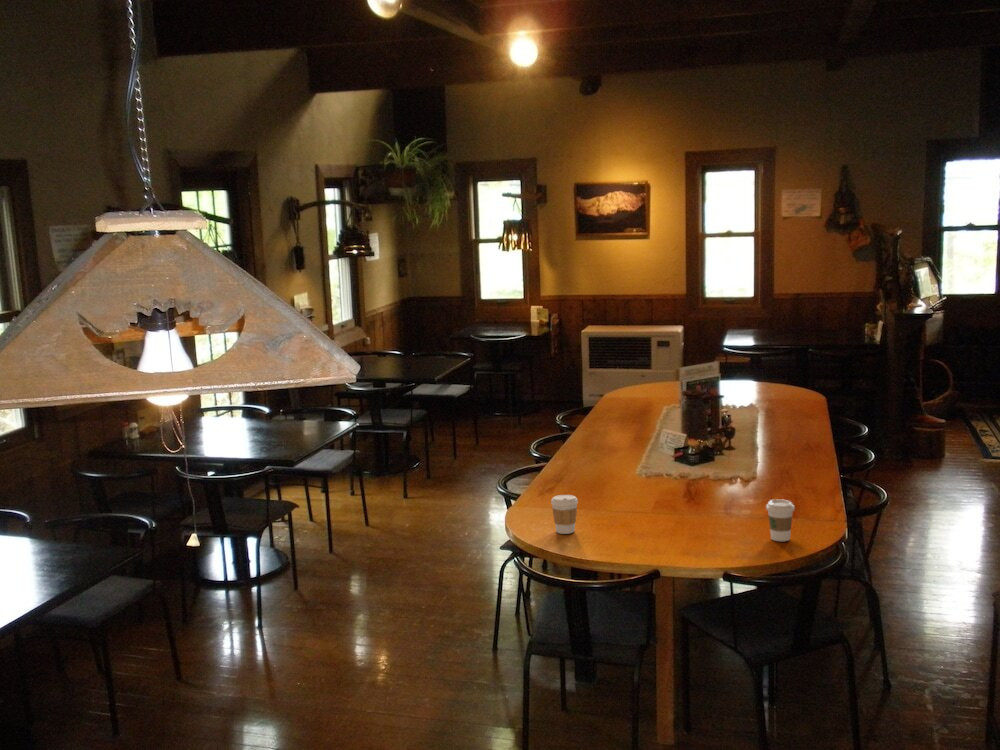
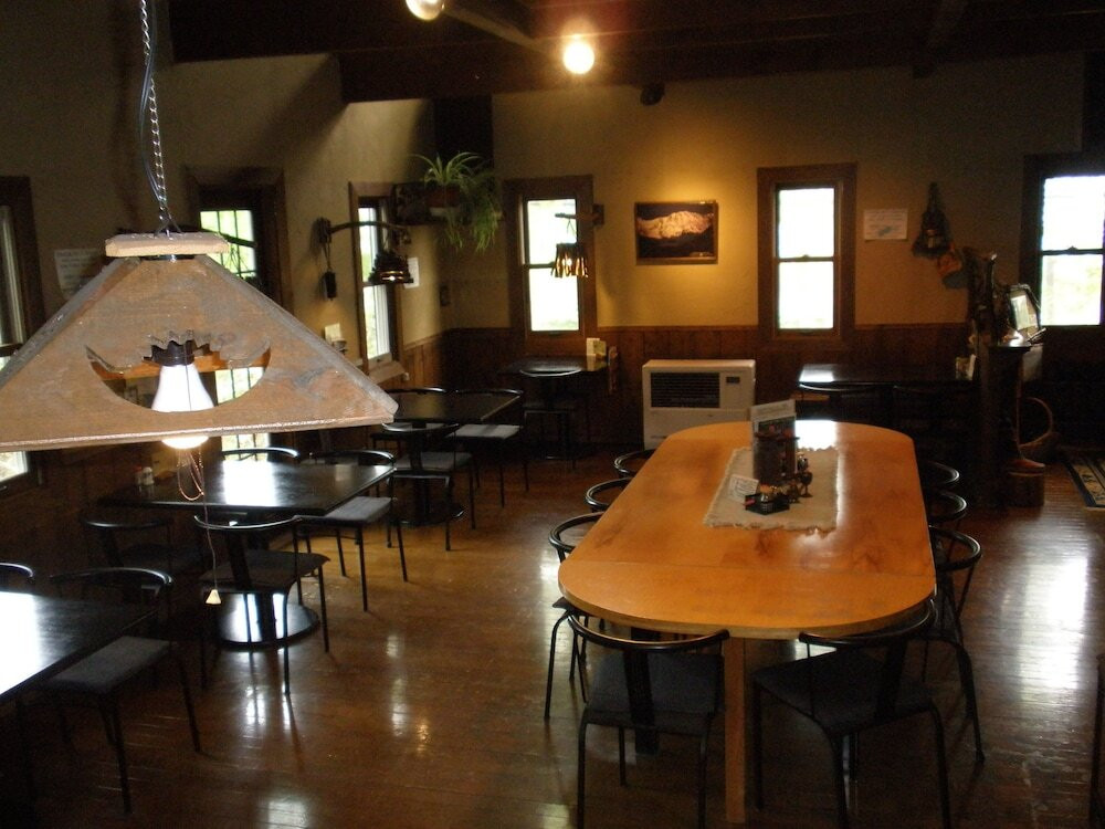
- coffee cup [765,498,796,542]
- coffee cup [550,494,579,535]
